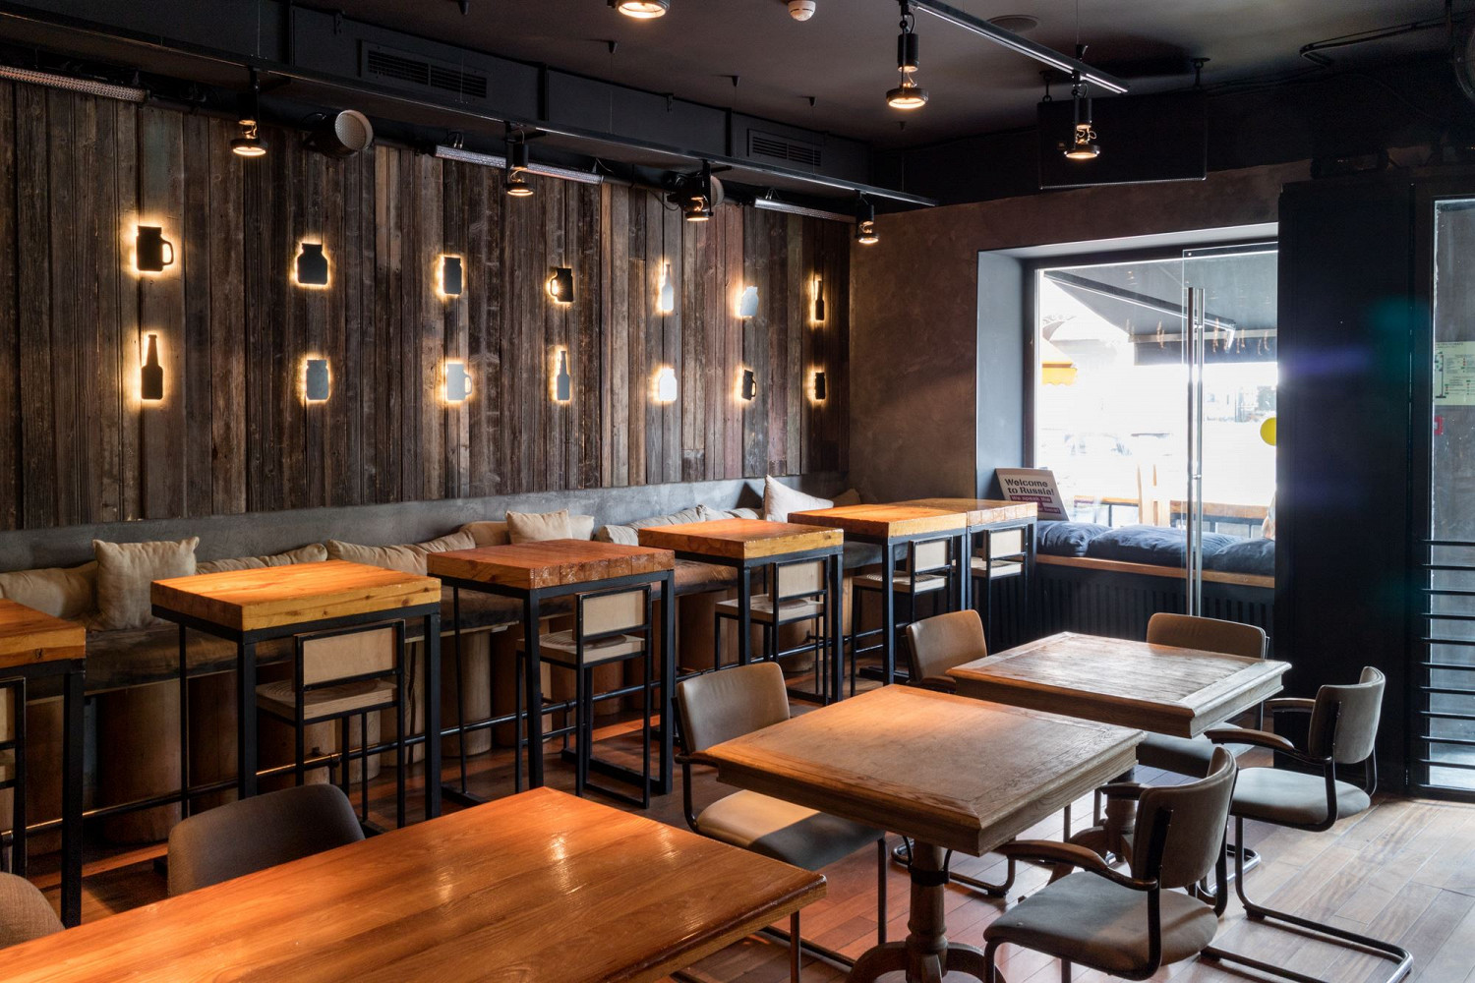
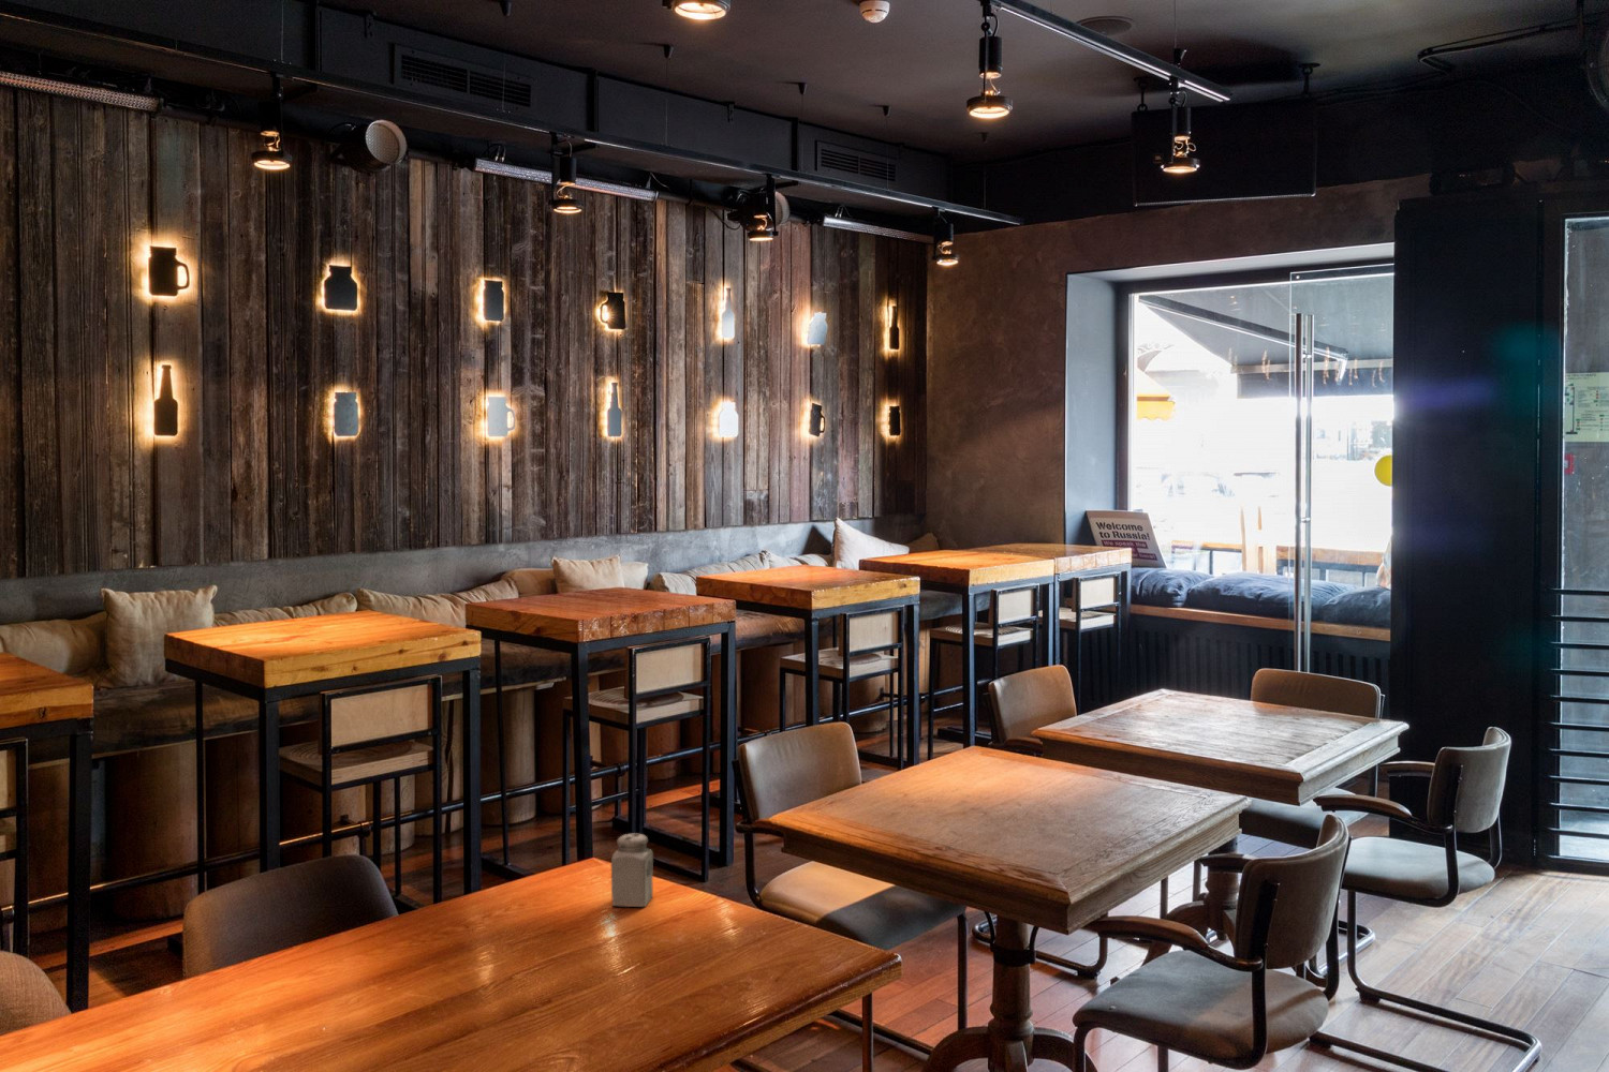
+ salt shaker [611,832,655,908]
